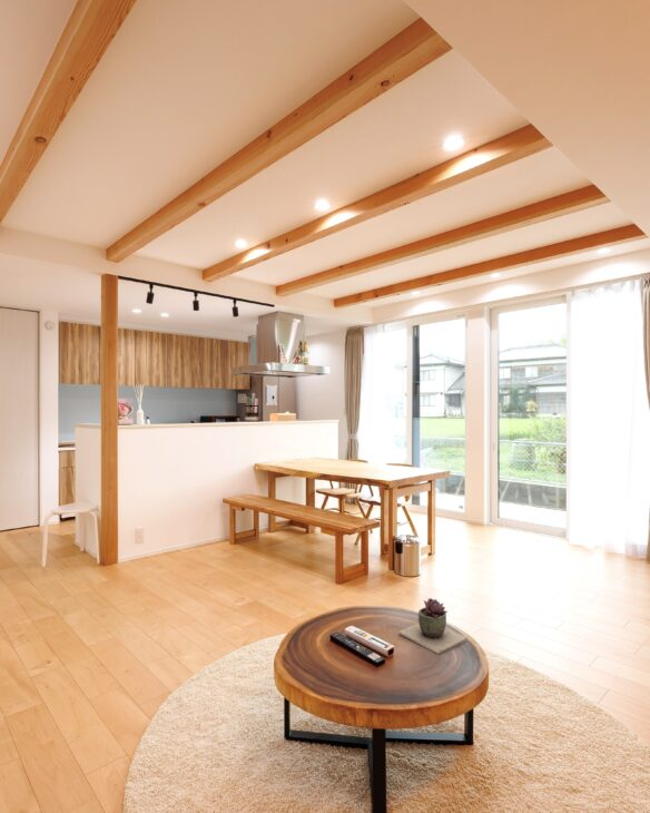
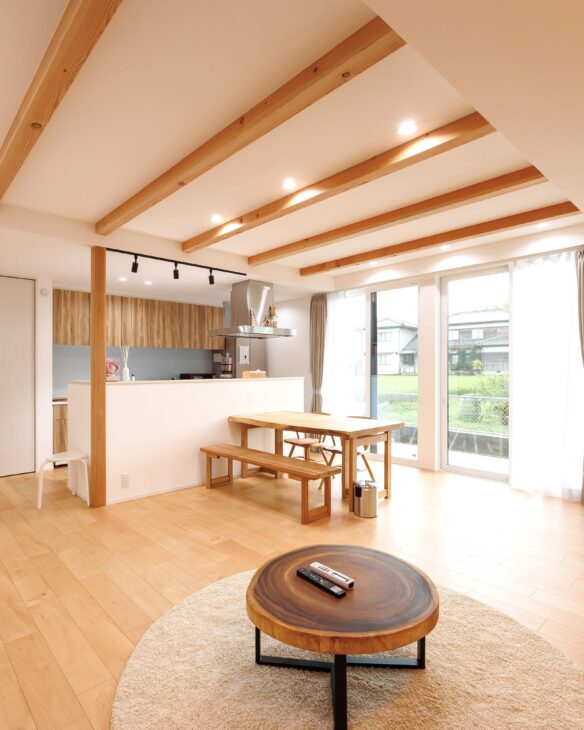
- succulent plant [397,597,469,656]
